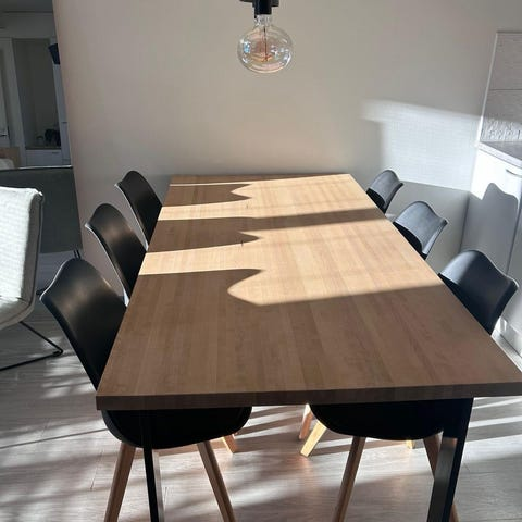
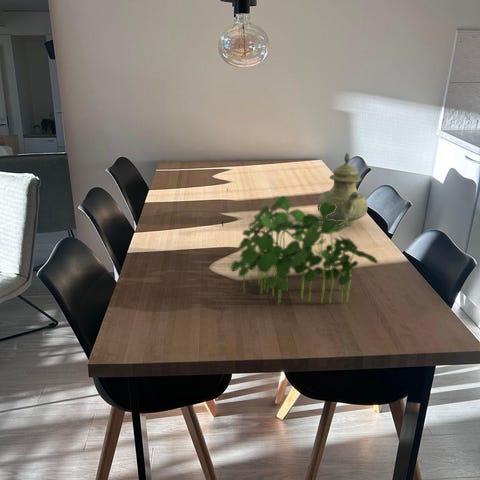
+ teapot [316,152,369,227]
+ plant [229,195,379,306]
